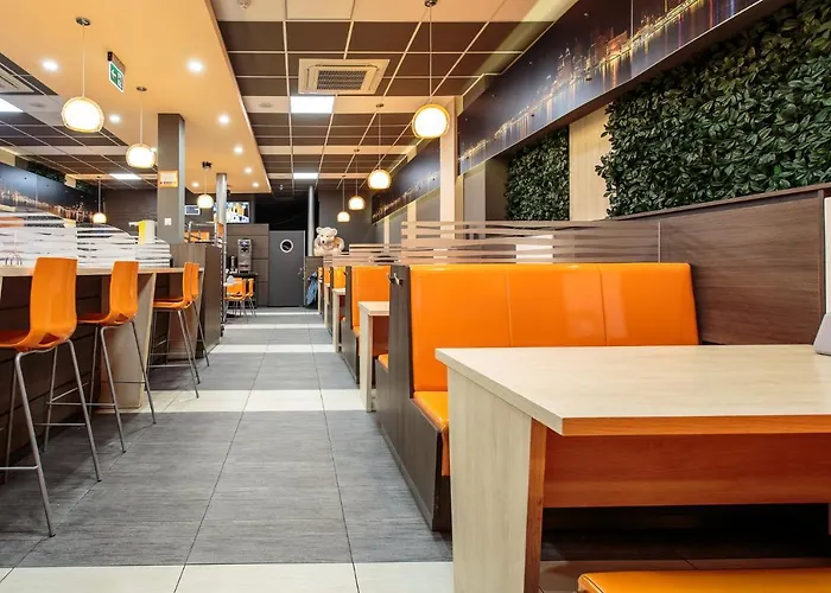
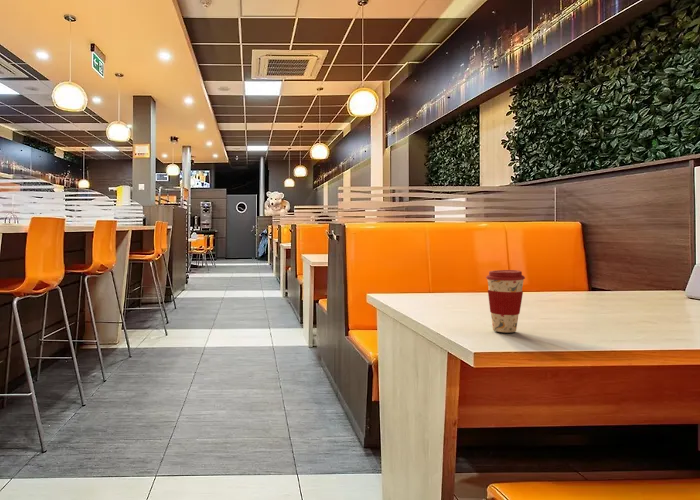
+ coffee cup [485,269,526,334]
